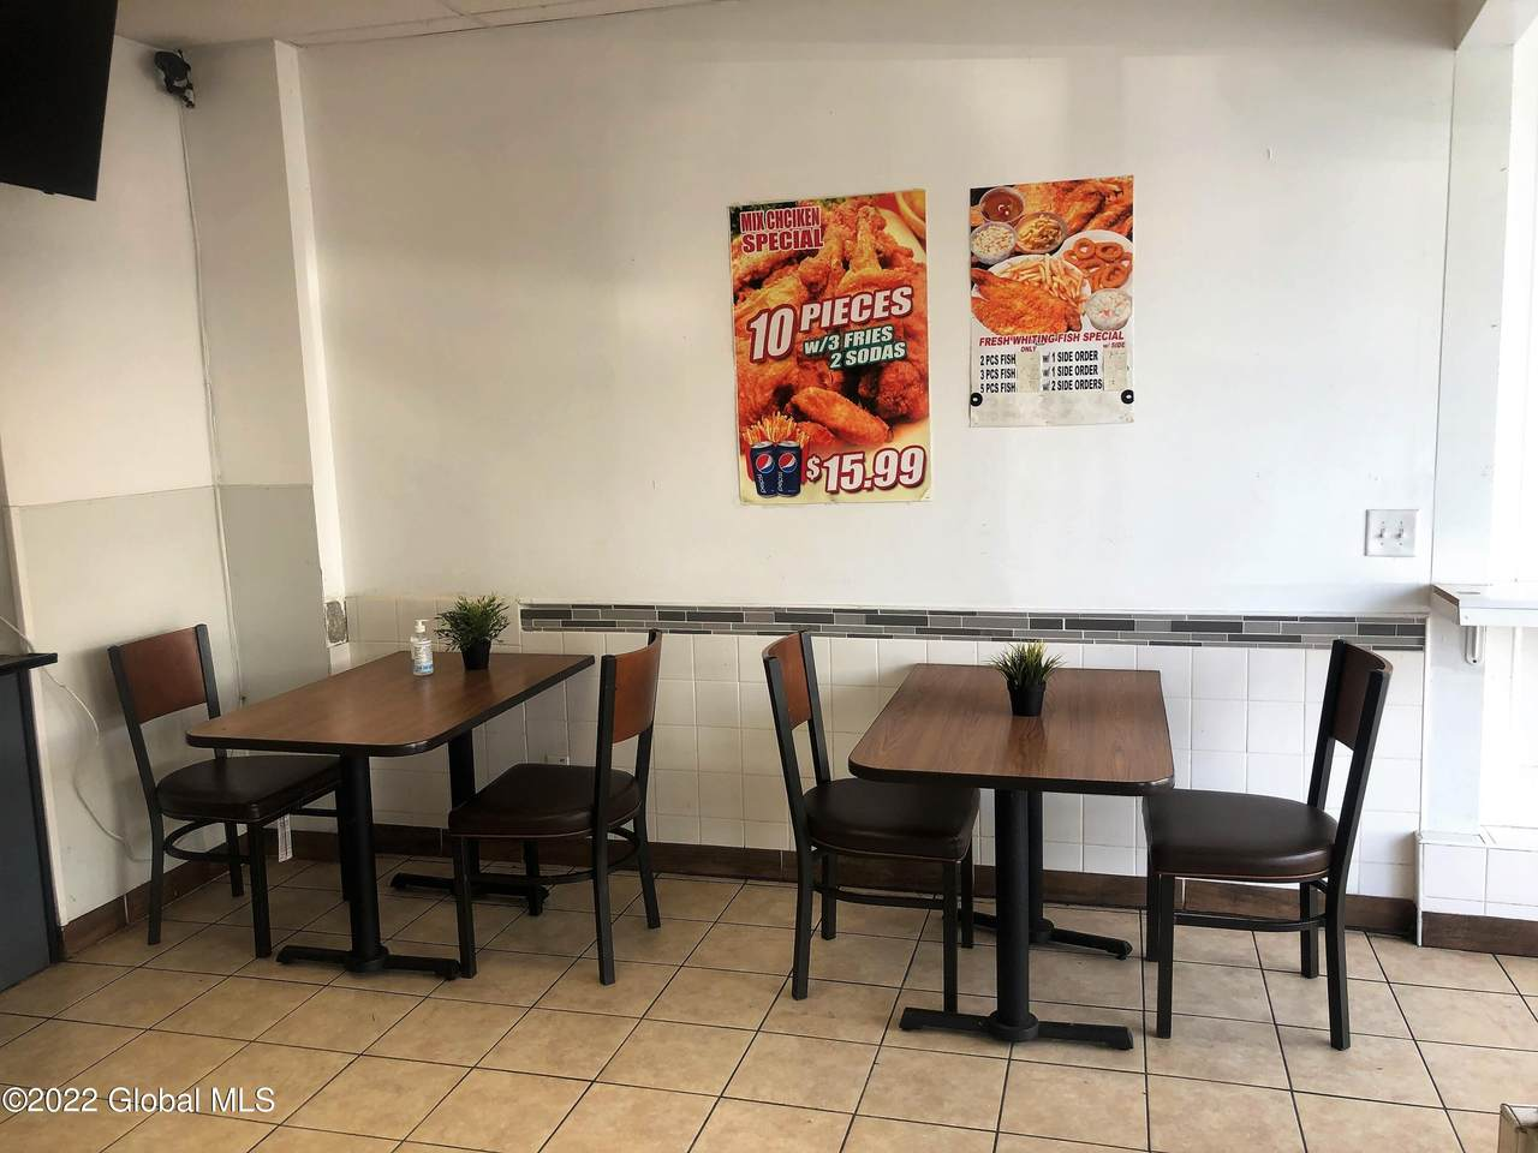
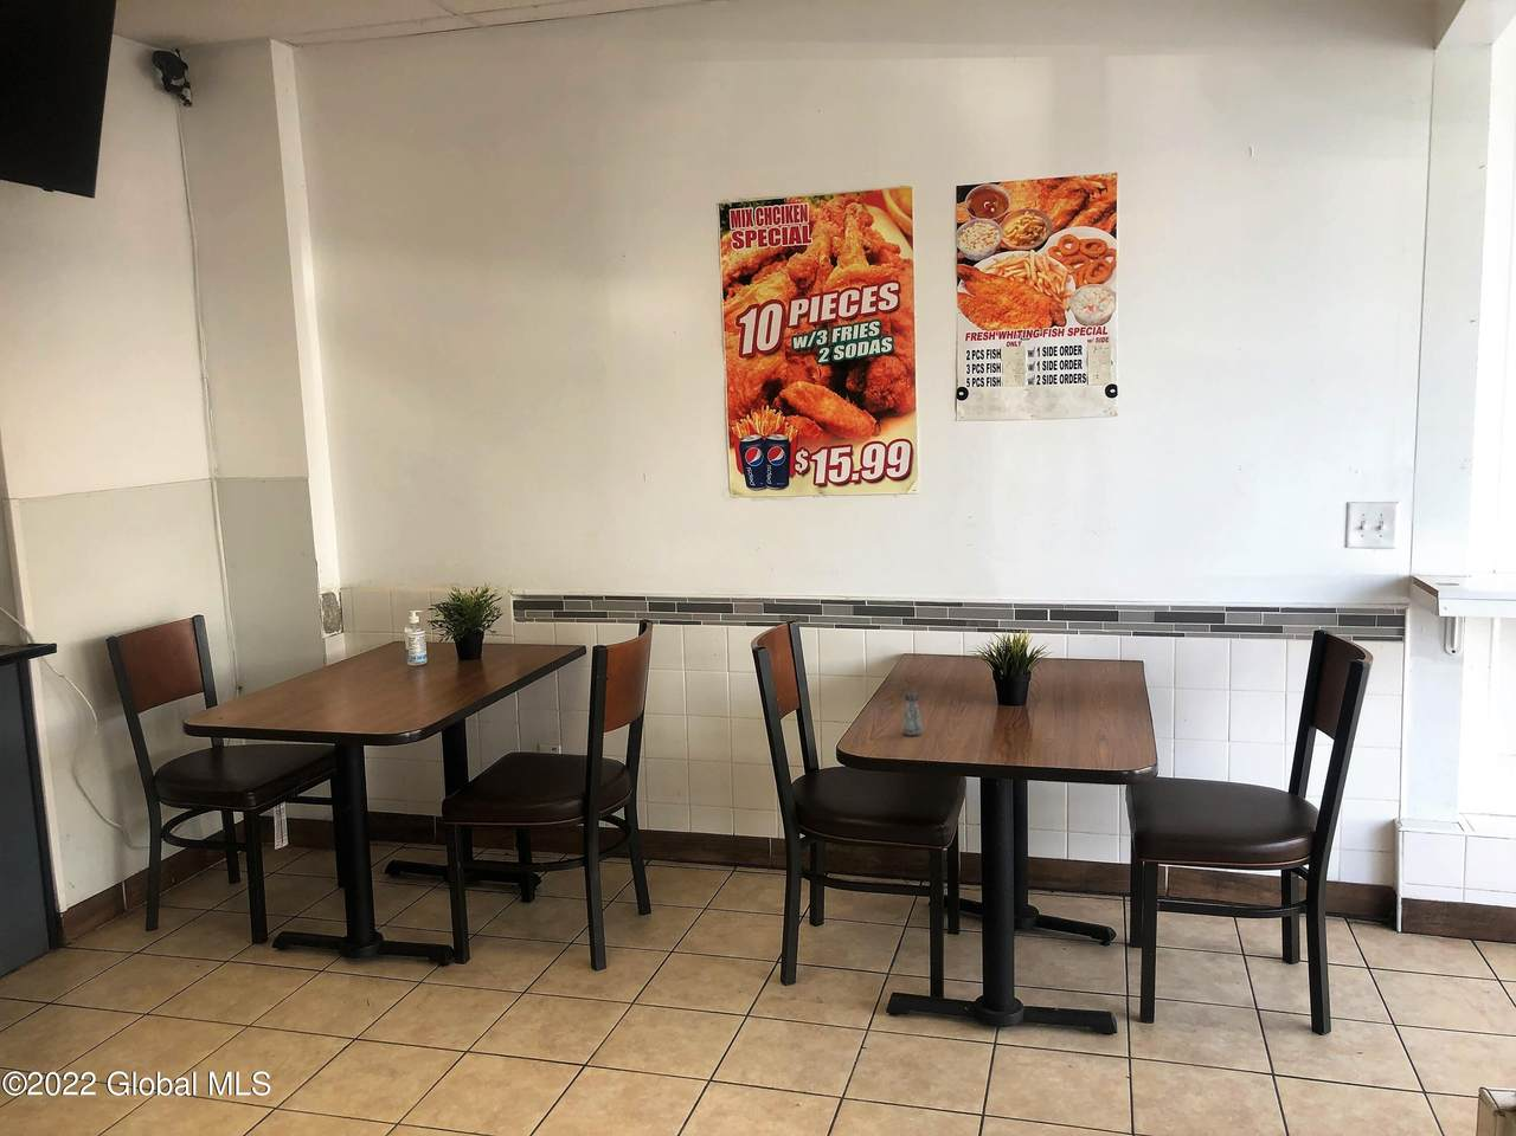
+ salt shaker [901,690,923,736]
